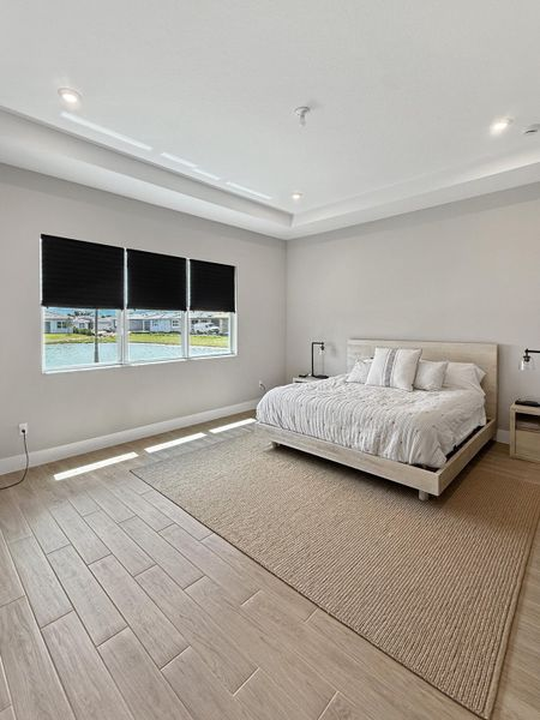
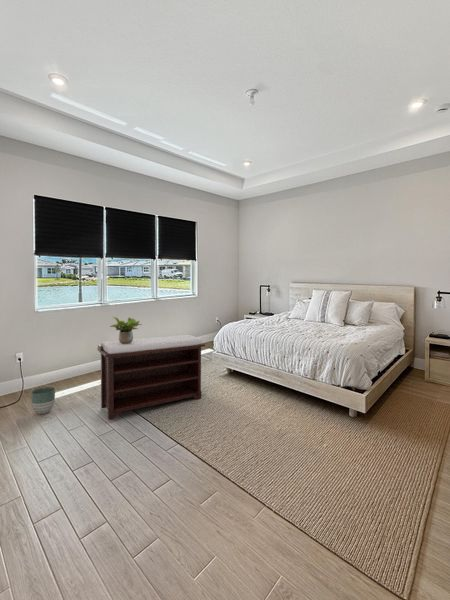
+ bench [97,334,206,421]
+ planter [30,386,56,415]
+ potted plant [109,316,143,343]
